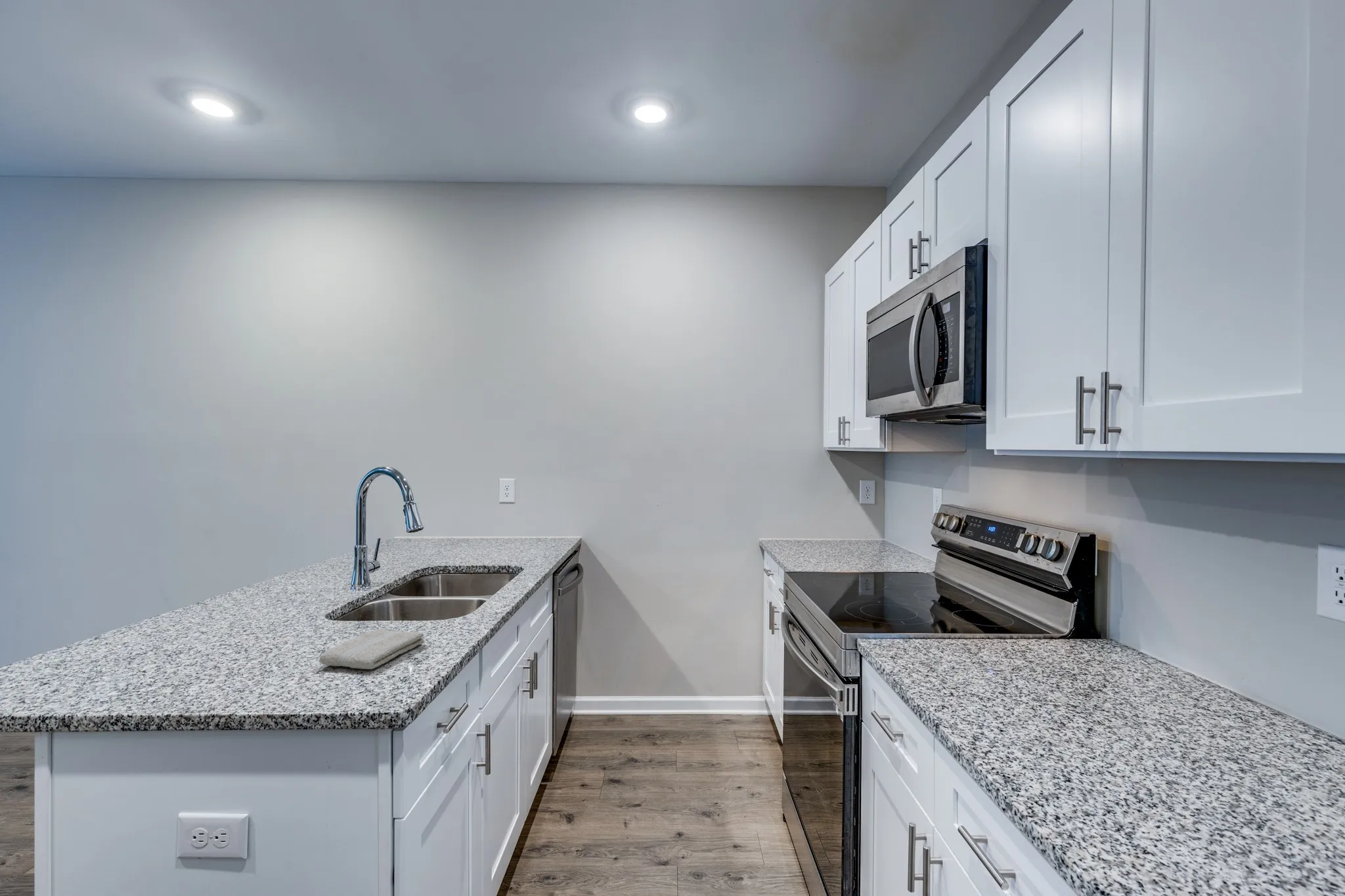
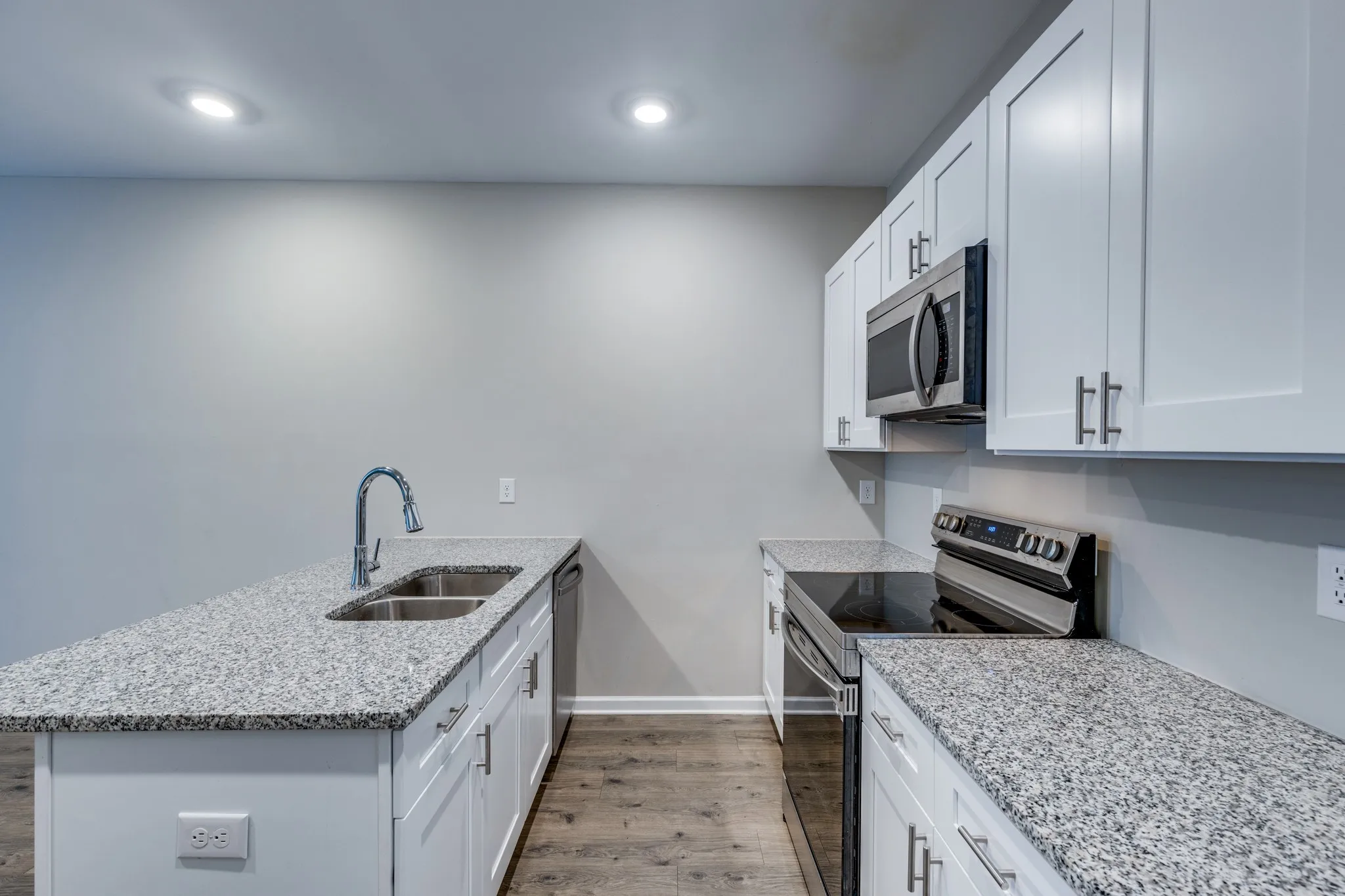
- washcloth [319,628,424,670]
